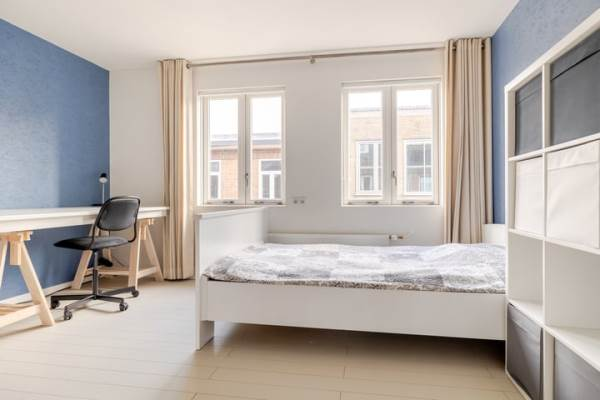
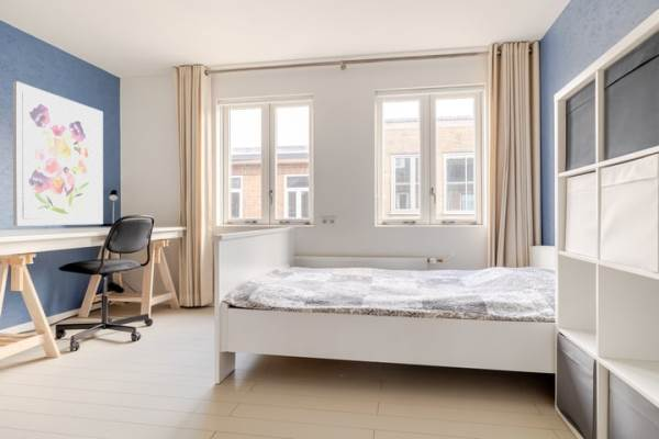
+ wall art [12,80,104,227]
